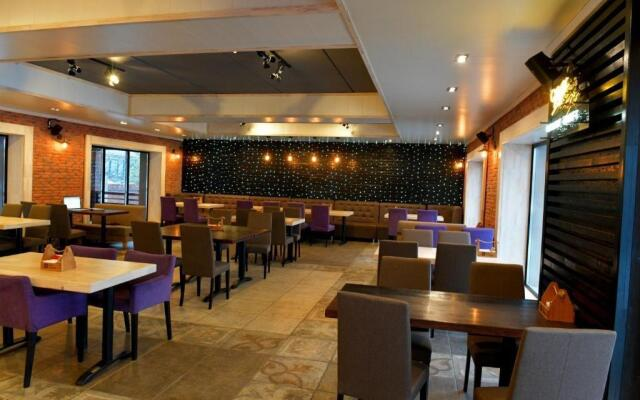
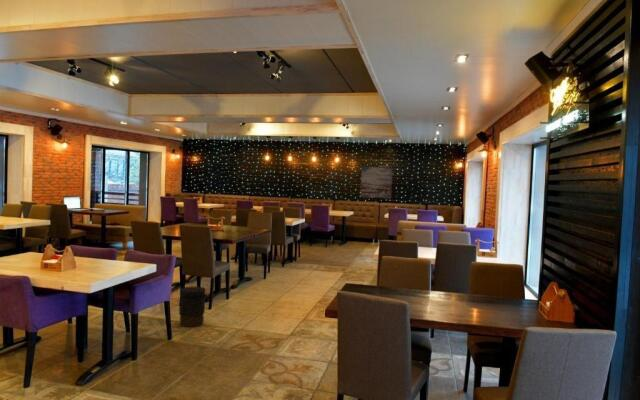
+ wall art [359,165,394,200]
+ trash can [178,286,211,328]
